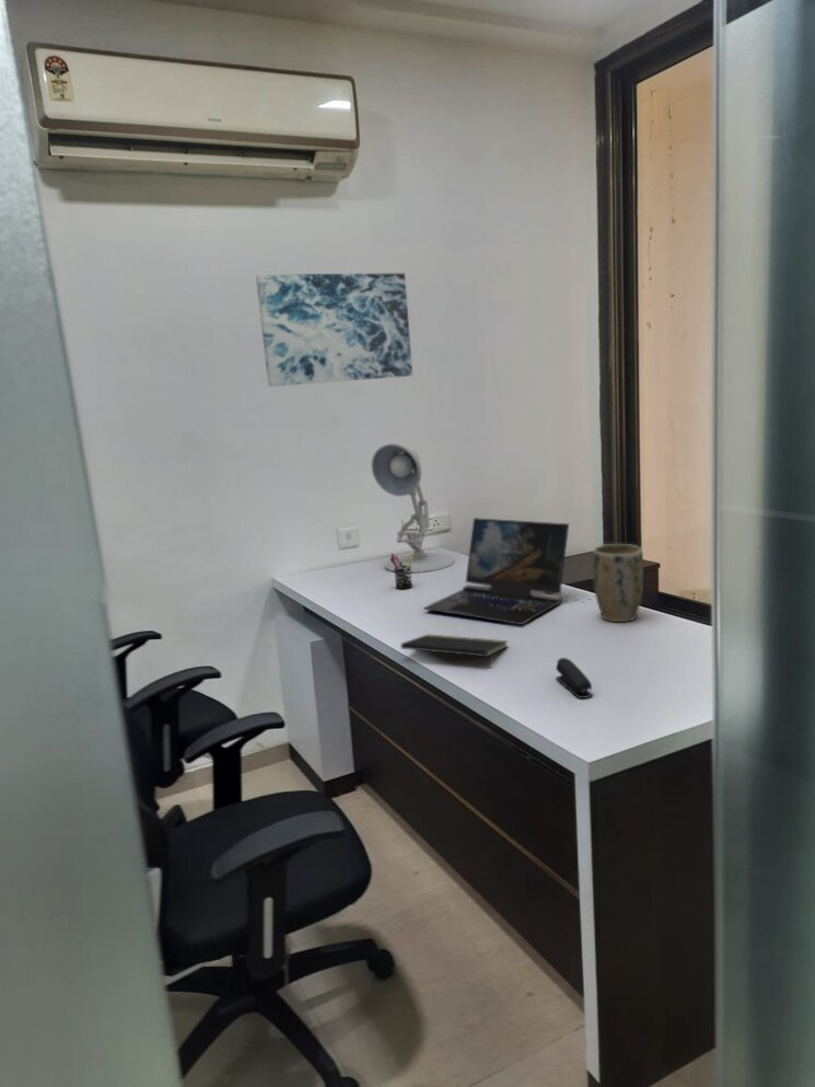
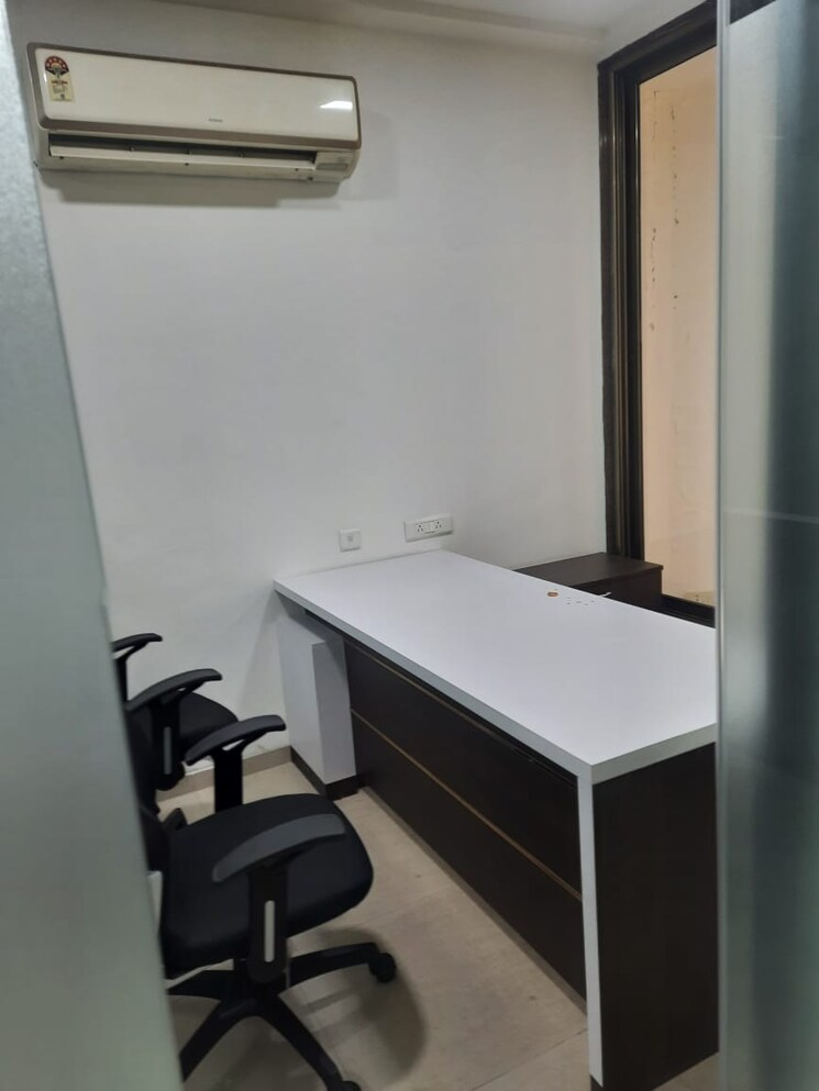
- notepad [399,633,509,668]
- plant pot [592,543,644,623]
- wall art [255,273,414,388]
- stapler [555,657,594,699]
- desk lamp [371,442,455,574]
- laptop [422,517,570,626]
- pen holder [388,553,414,590]
